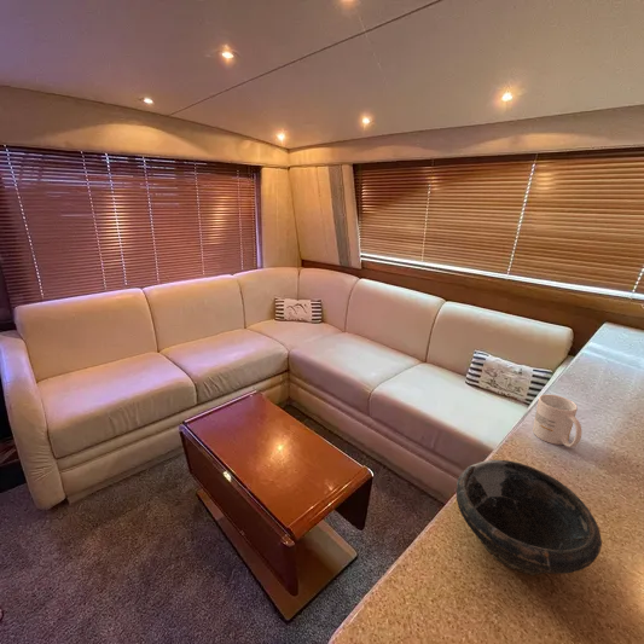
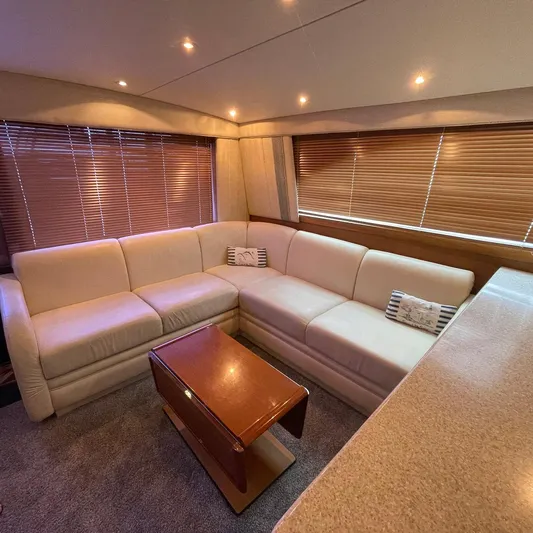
- bowl [456,459,603,576]
- mug [532,394,582,448]
